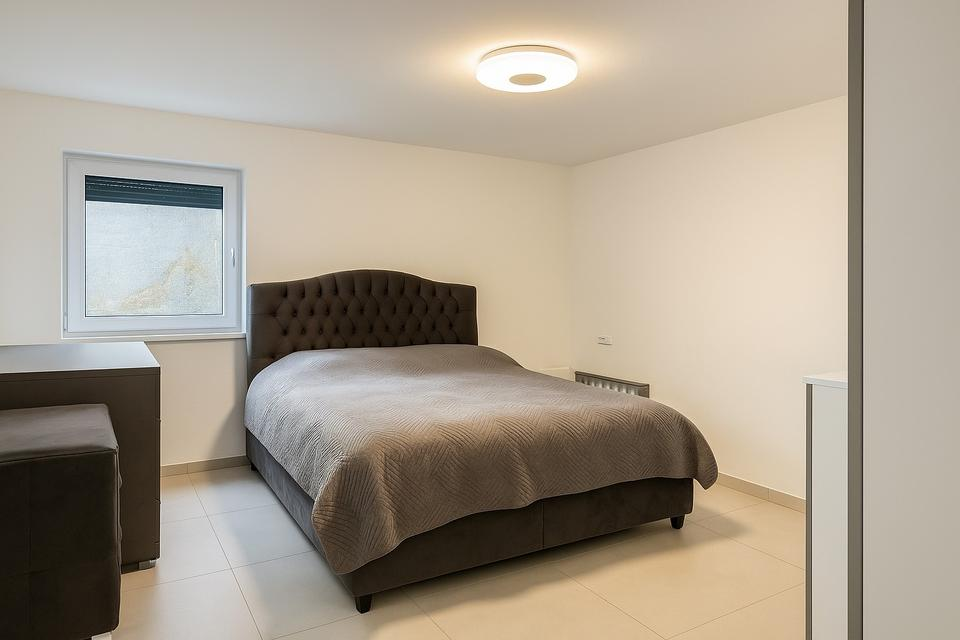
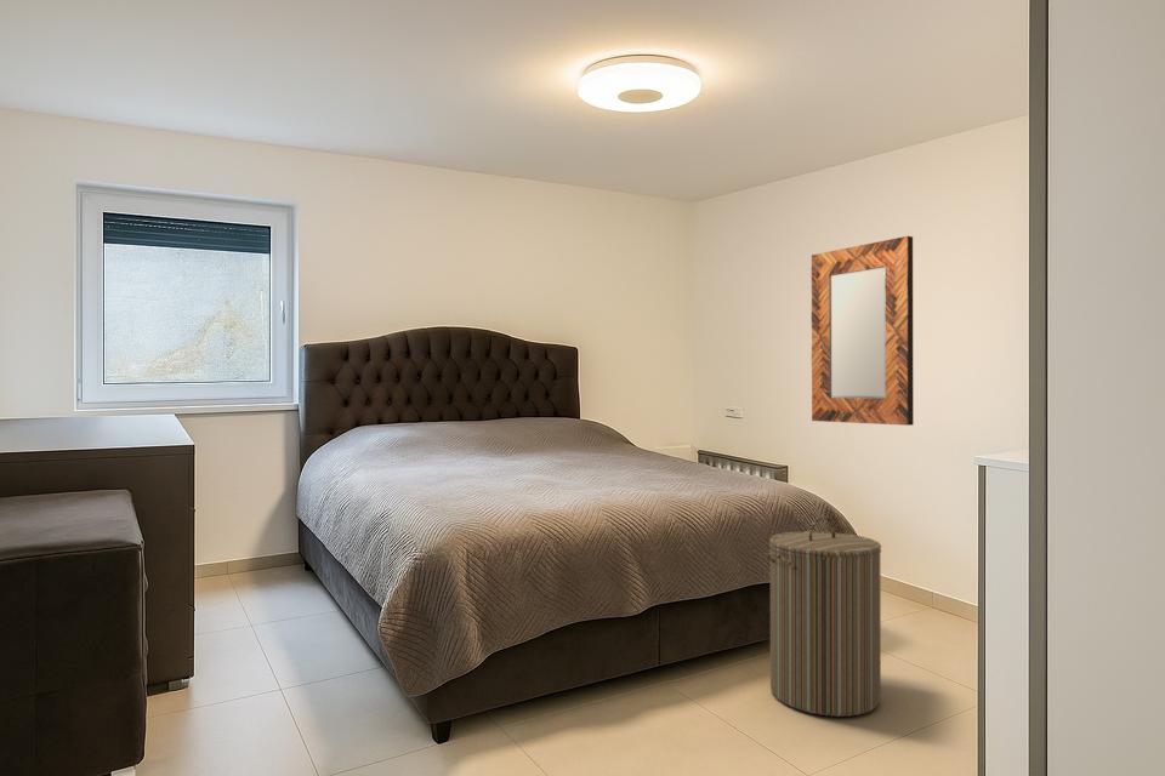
+ home mirror [811,235,915,427]
+ laundry hamper [766,515,882,718]
